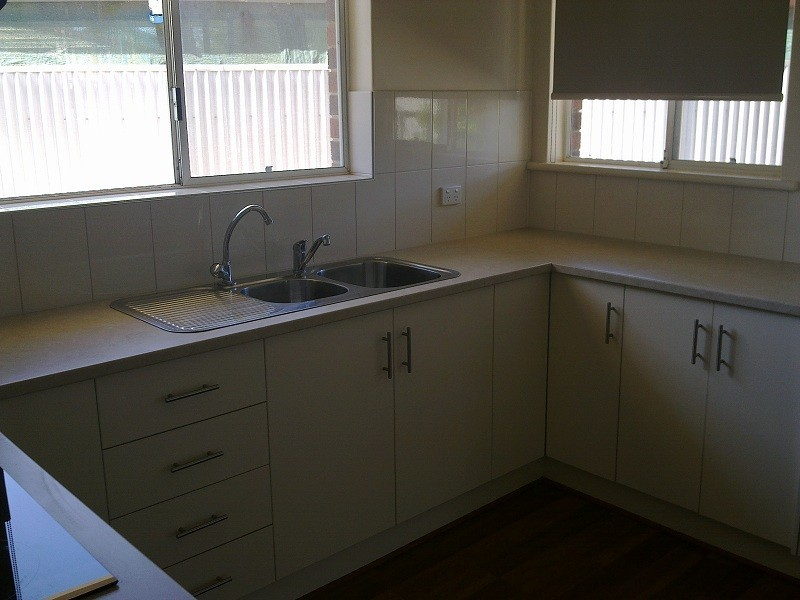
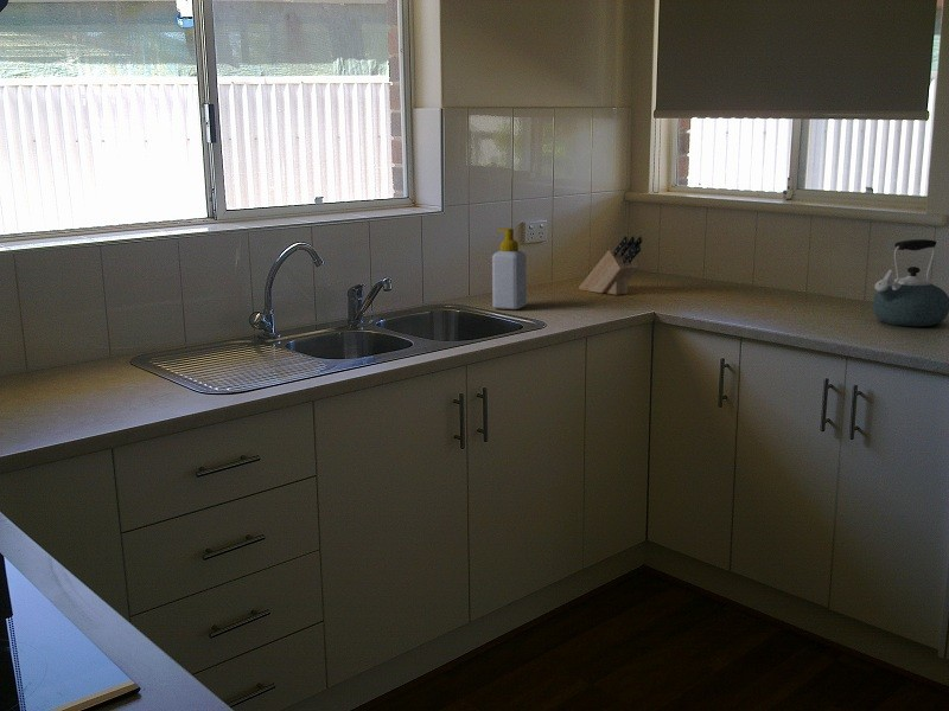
+ knife block [578,235,643,296]
+ kettle [872,238,949,327]
+ soap bottle [491,228,528,310]
